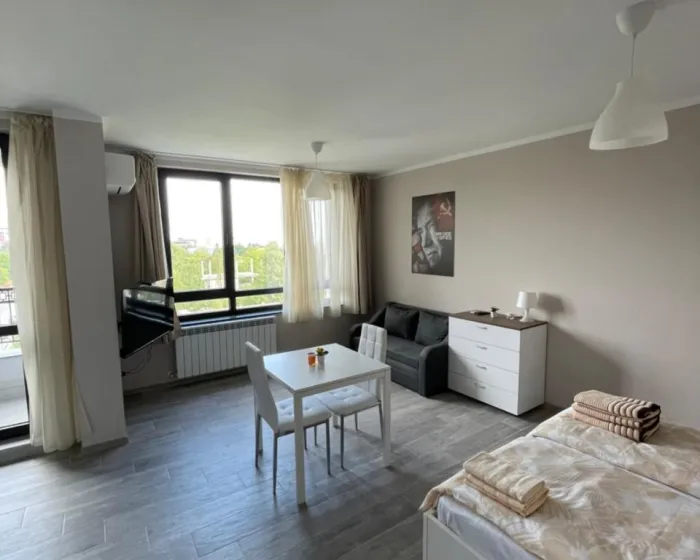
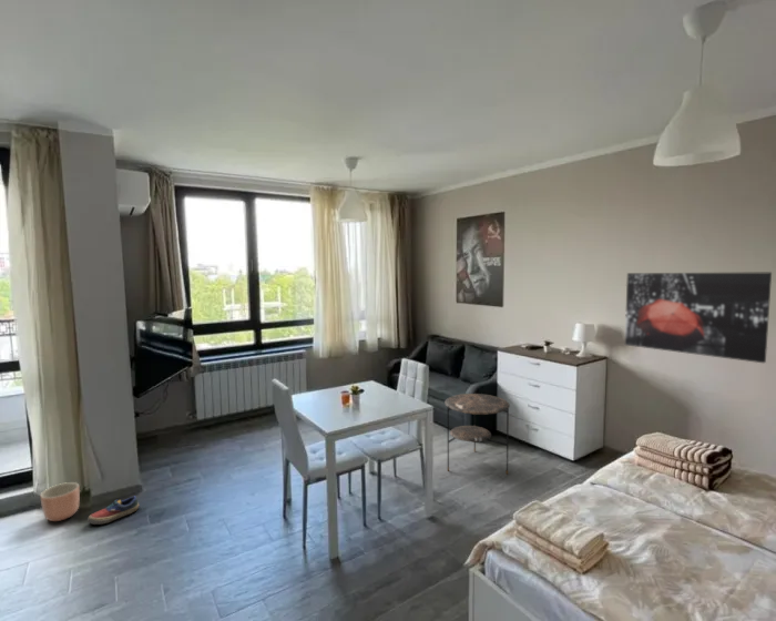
+ side table [443,391,511,476]
+ wall art [624,271,773,364]
+ planter [40,481,81,522]
+ shoe [86,496,140,526]
